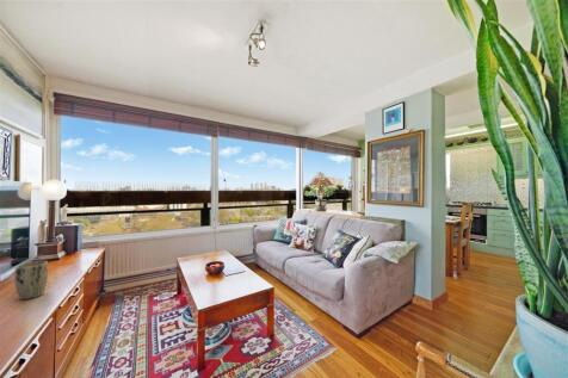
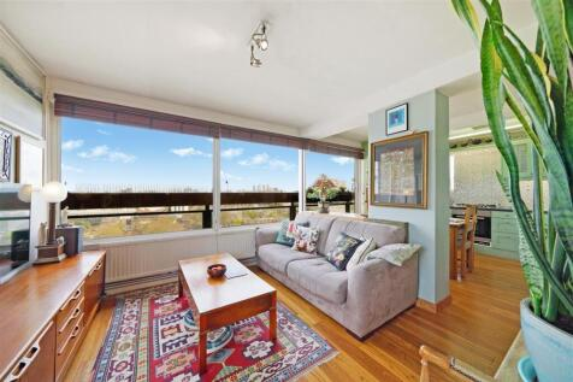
- plant pot [14,260,49,300]
